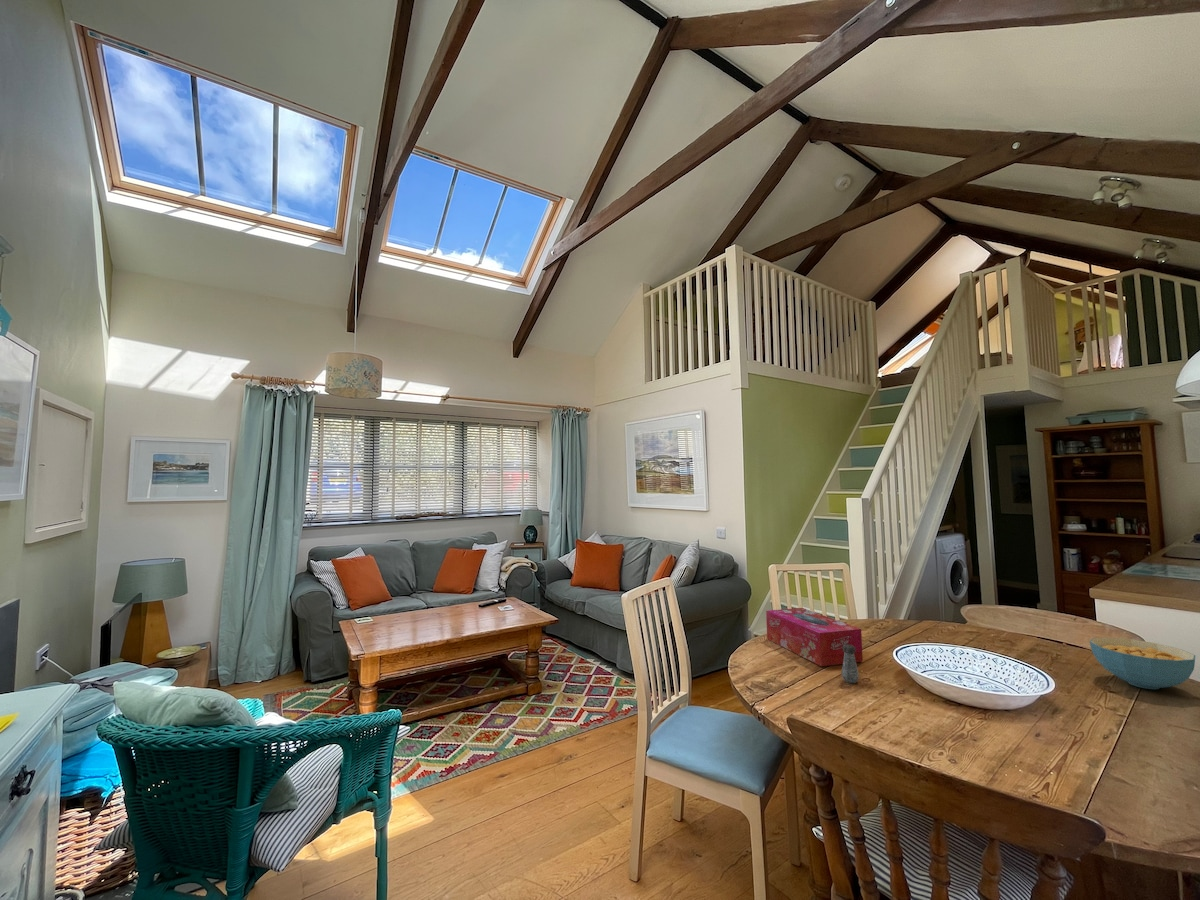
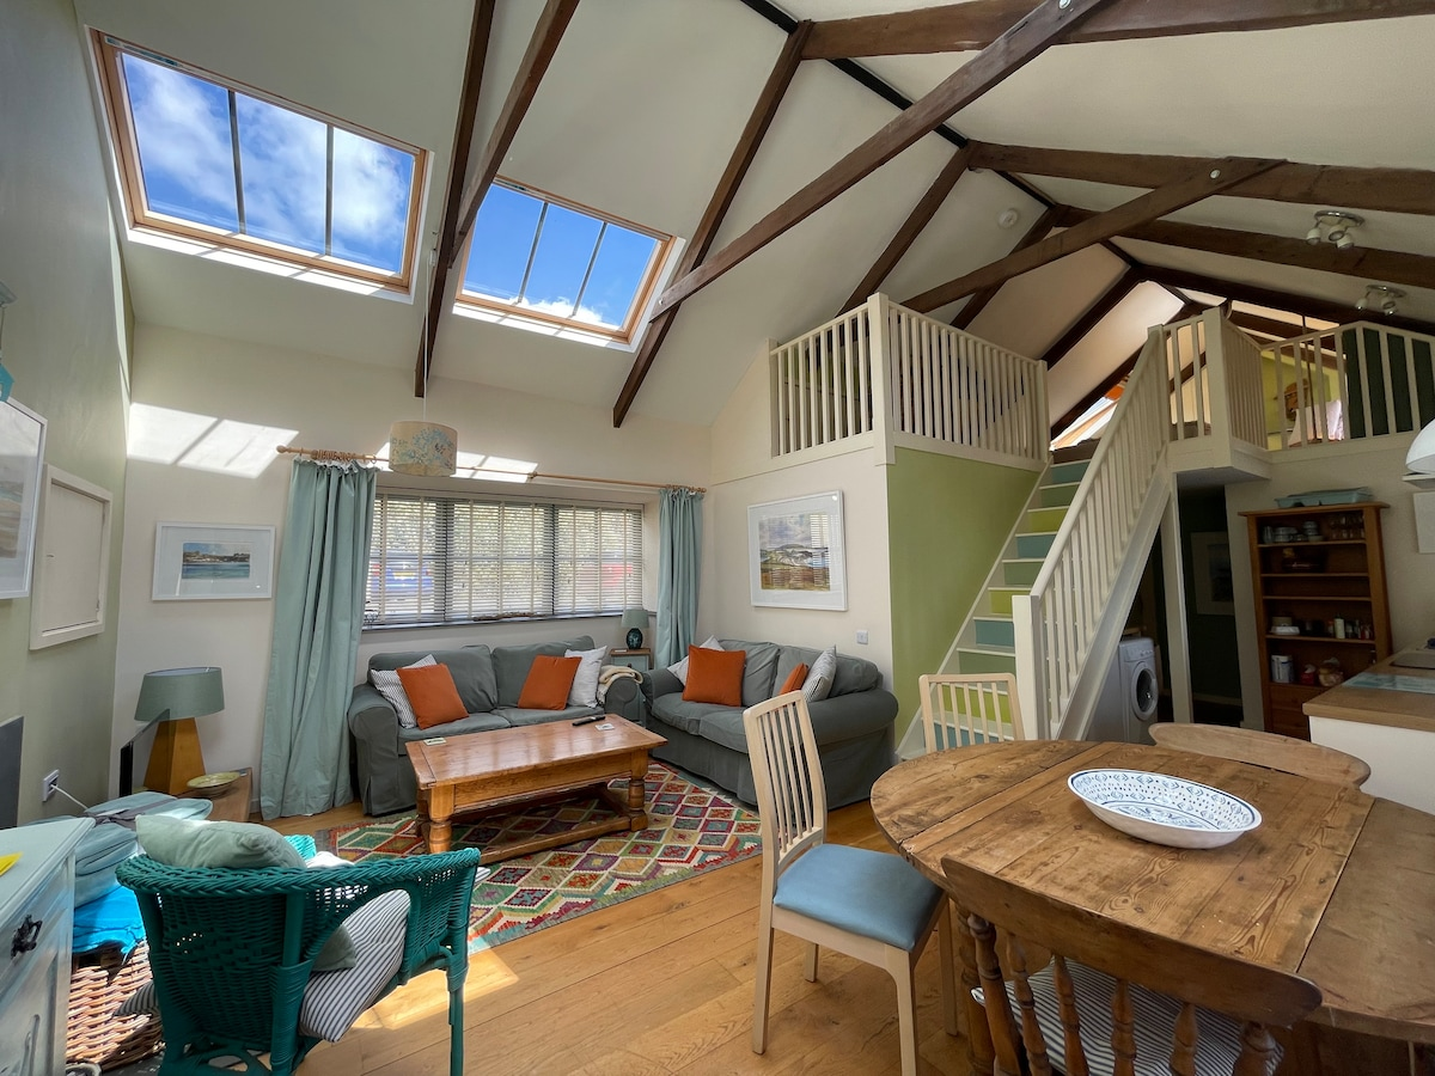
- tissue box [765,607,864,667]
- salt shaker [841,644,860,684]
- cereal bowl [1089,636,1196,690]
